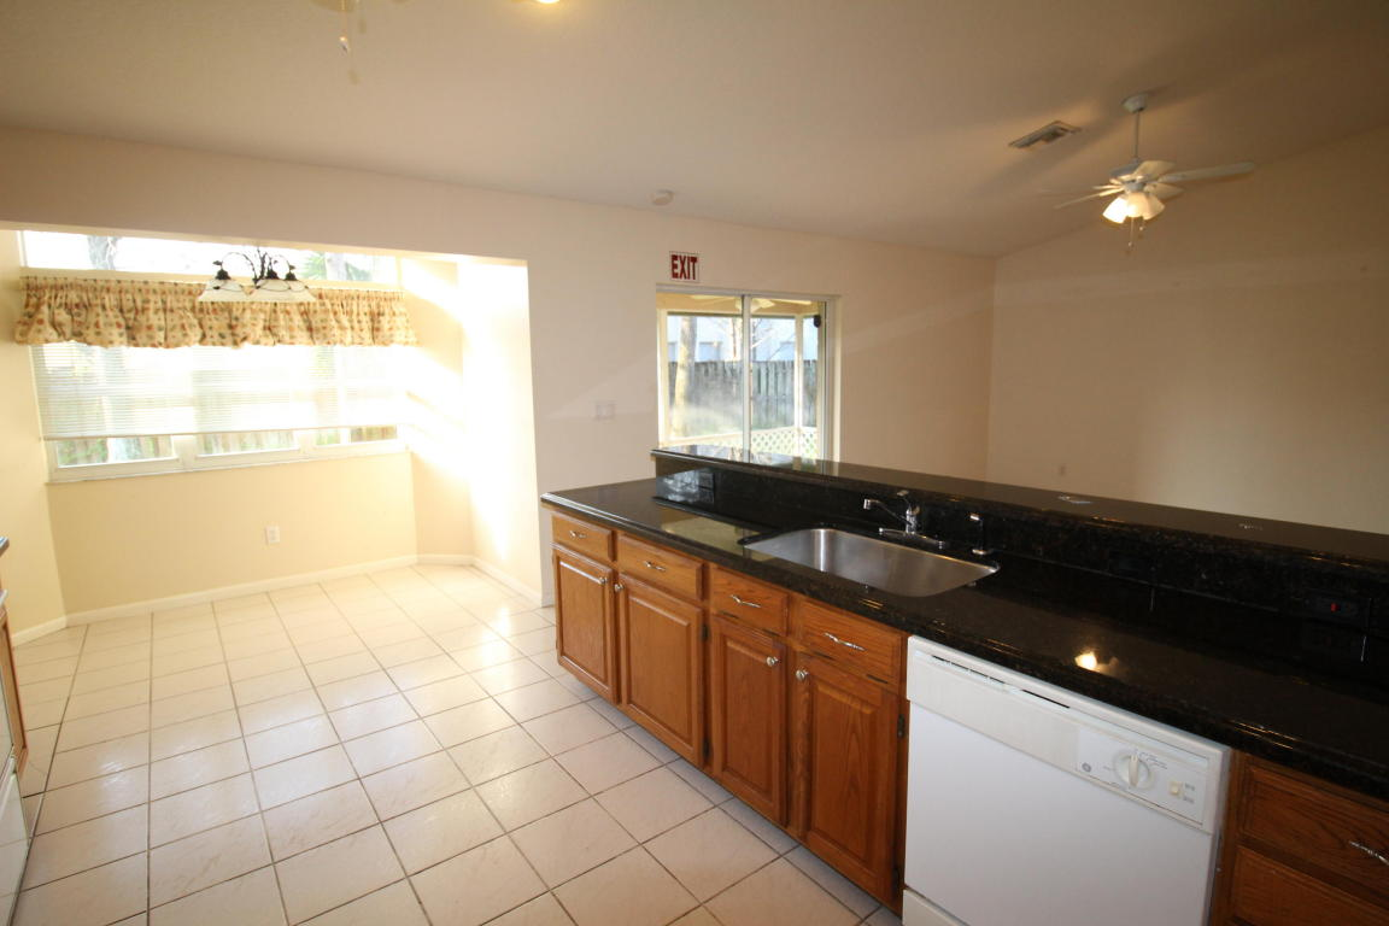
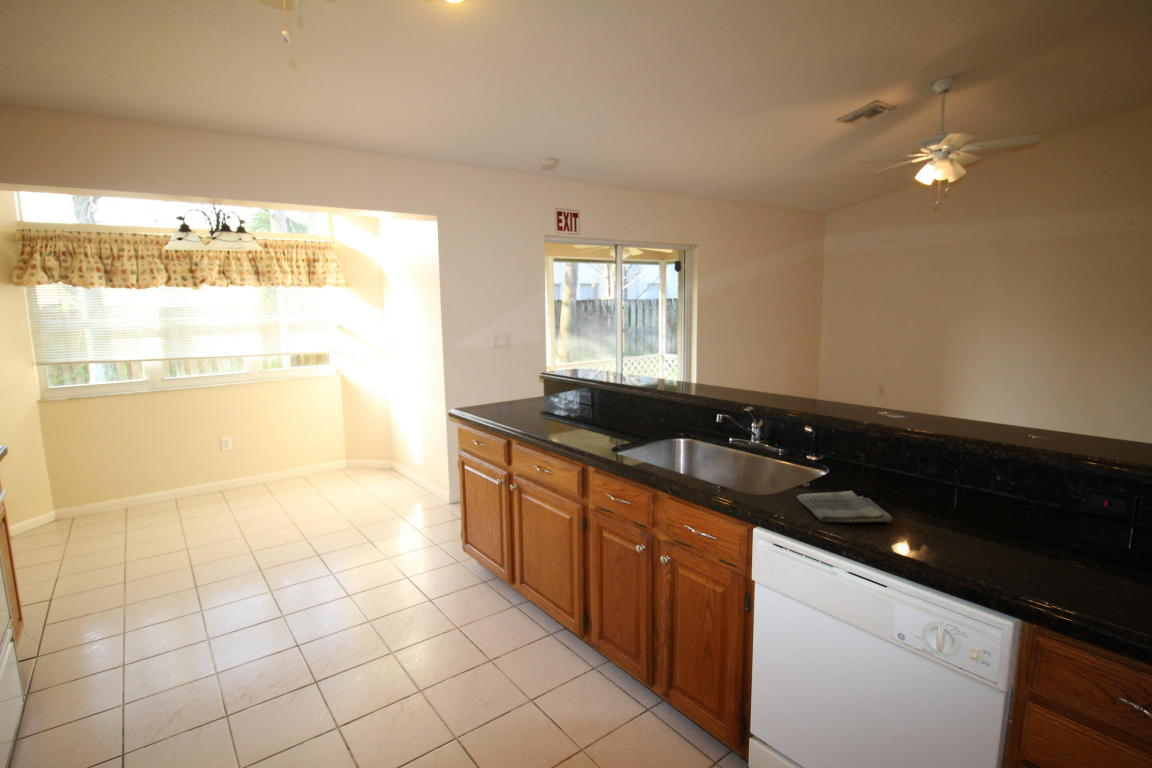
+ dish towel [796,490,893,523]
